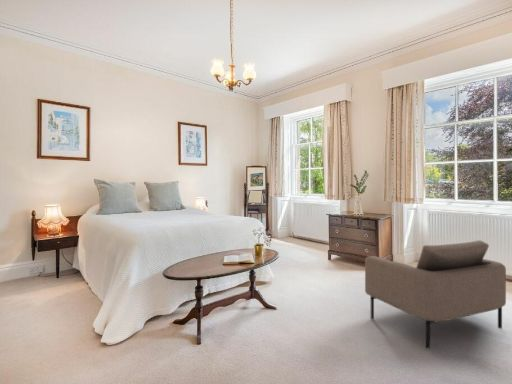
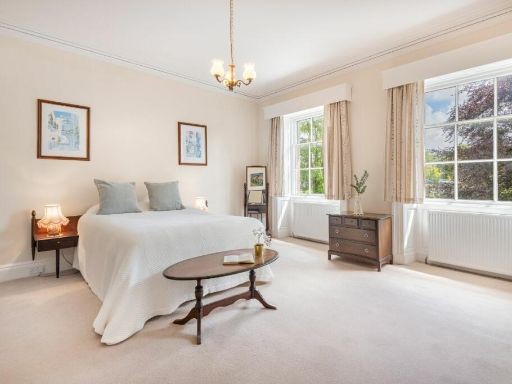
- armchair [364,239,507,350]
